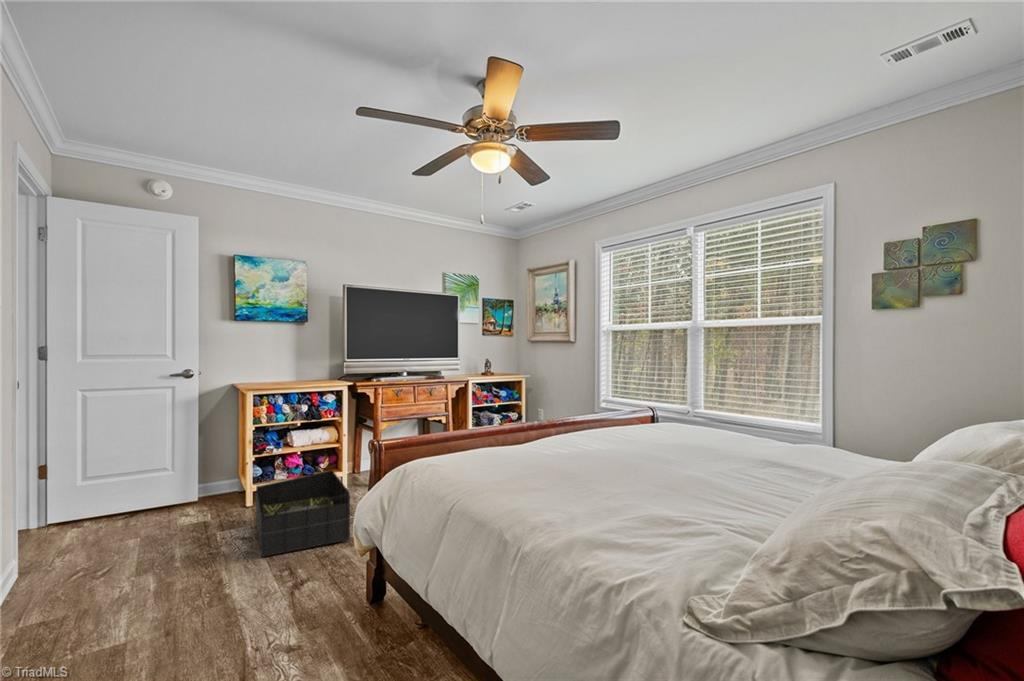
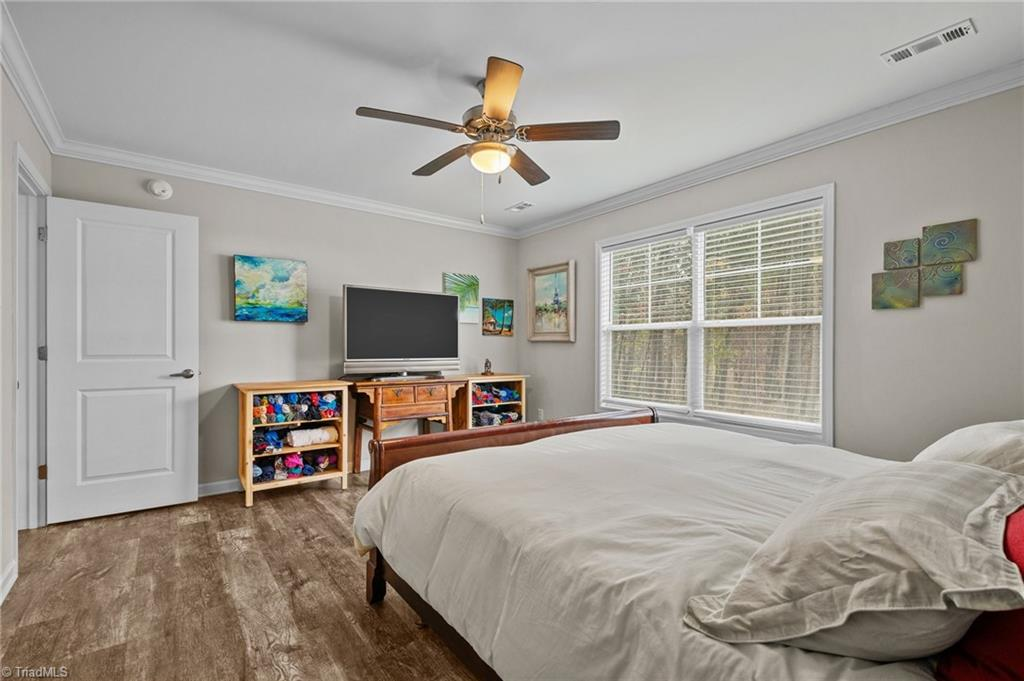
- storage bin [255,469,352,558]
